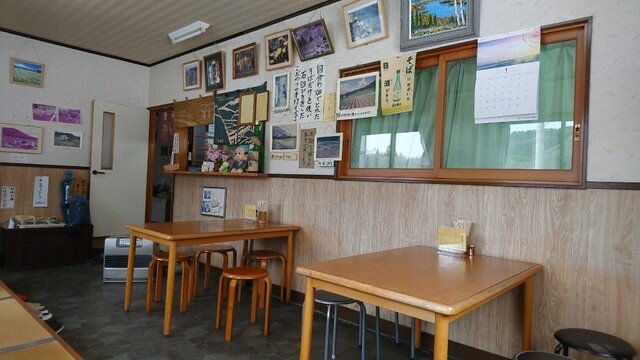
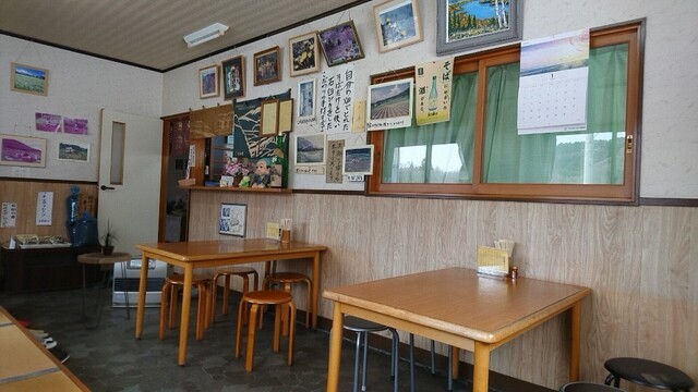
+ potted plant [99,217,121,256]
+ side table [76,250,133,330]
